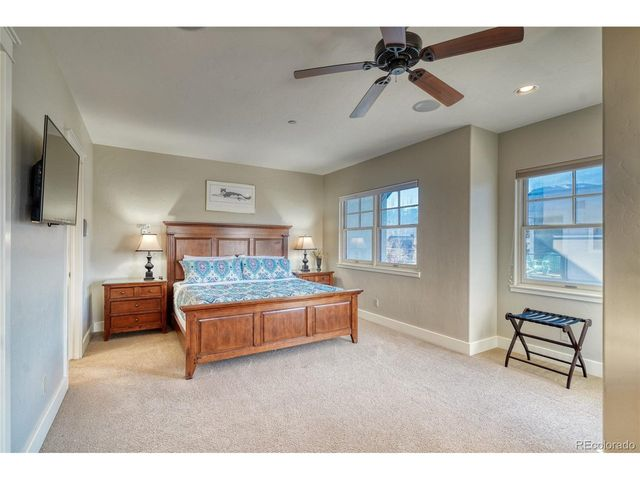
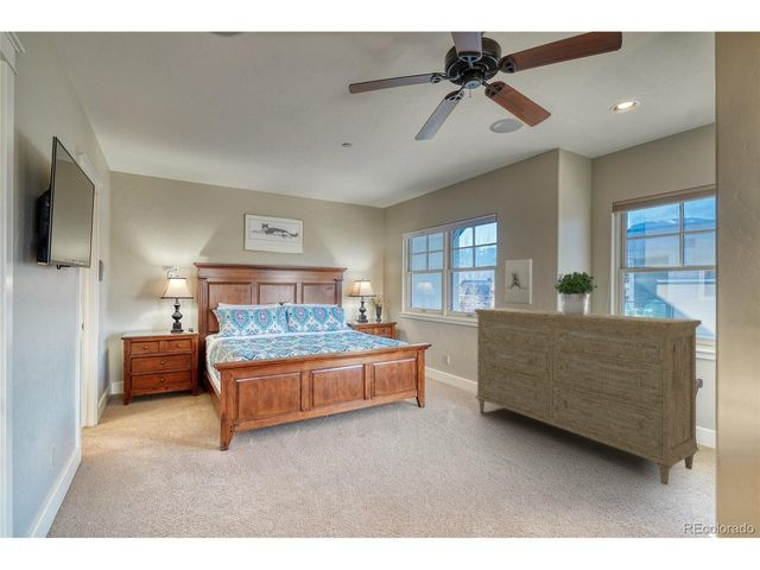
+ potted plant [553,271,598,316]
+ wall sculpture [505,258,533,305]
+ dresser [474,306,703,486]
